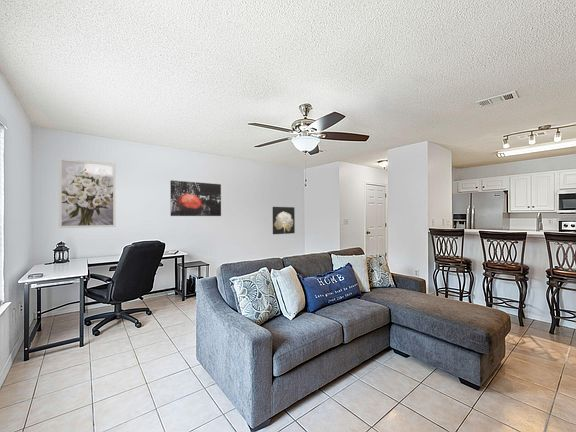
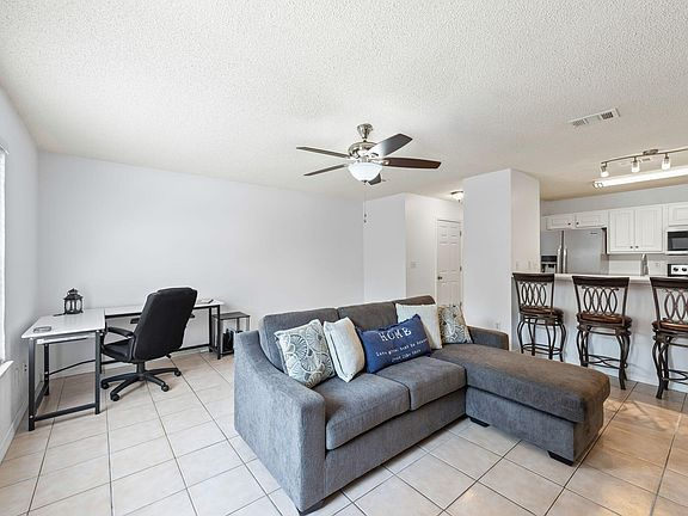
- wall art [58,157,116,229]
- wall art [169,179,222,217]
- wall art [272,206,296,235]
